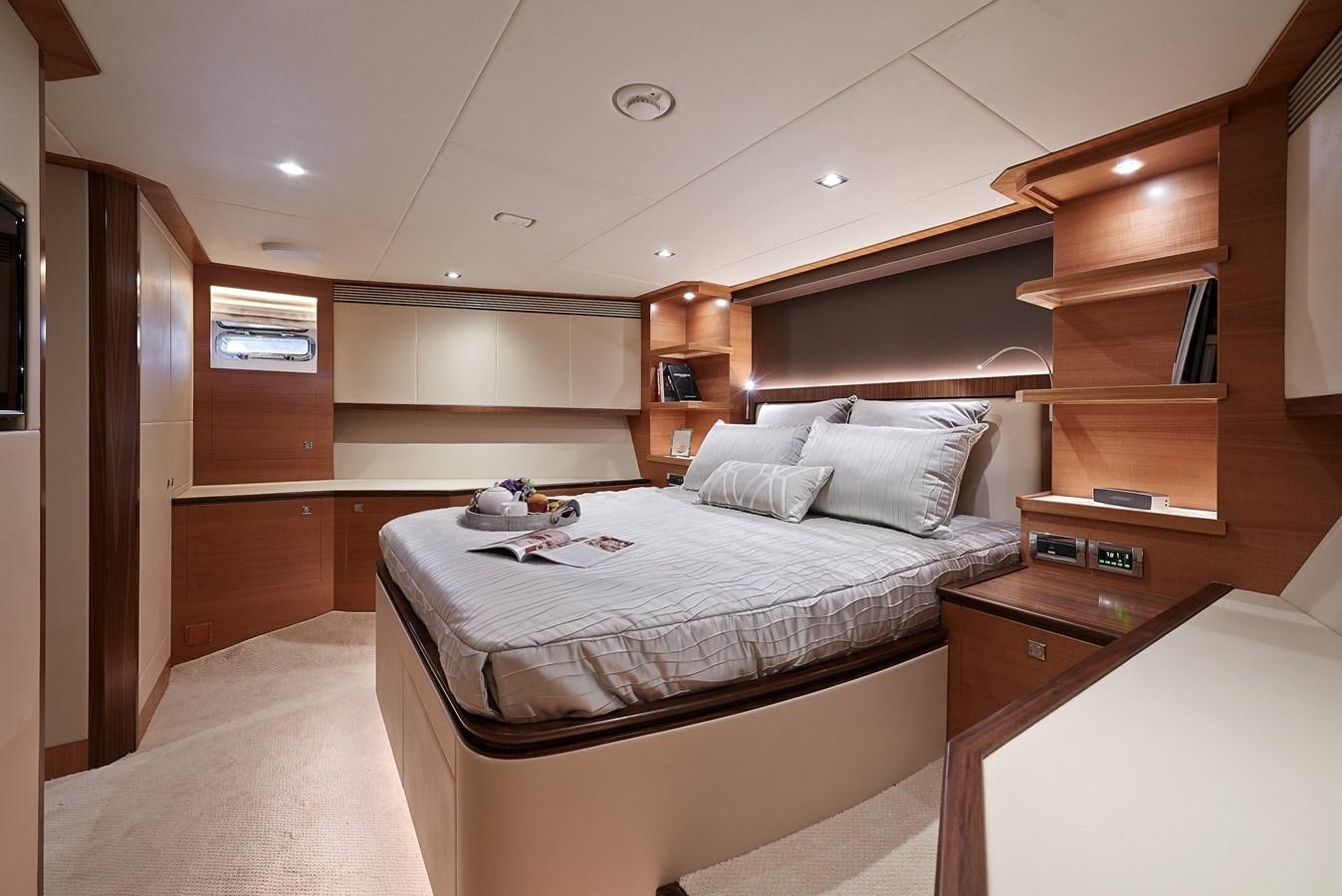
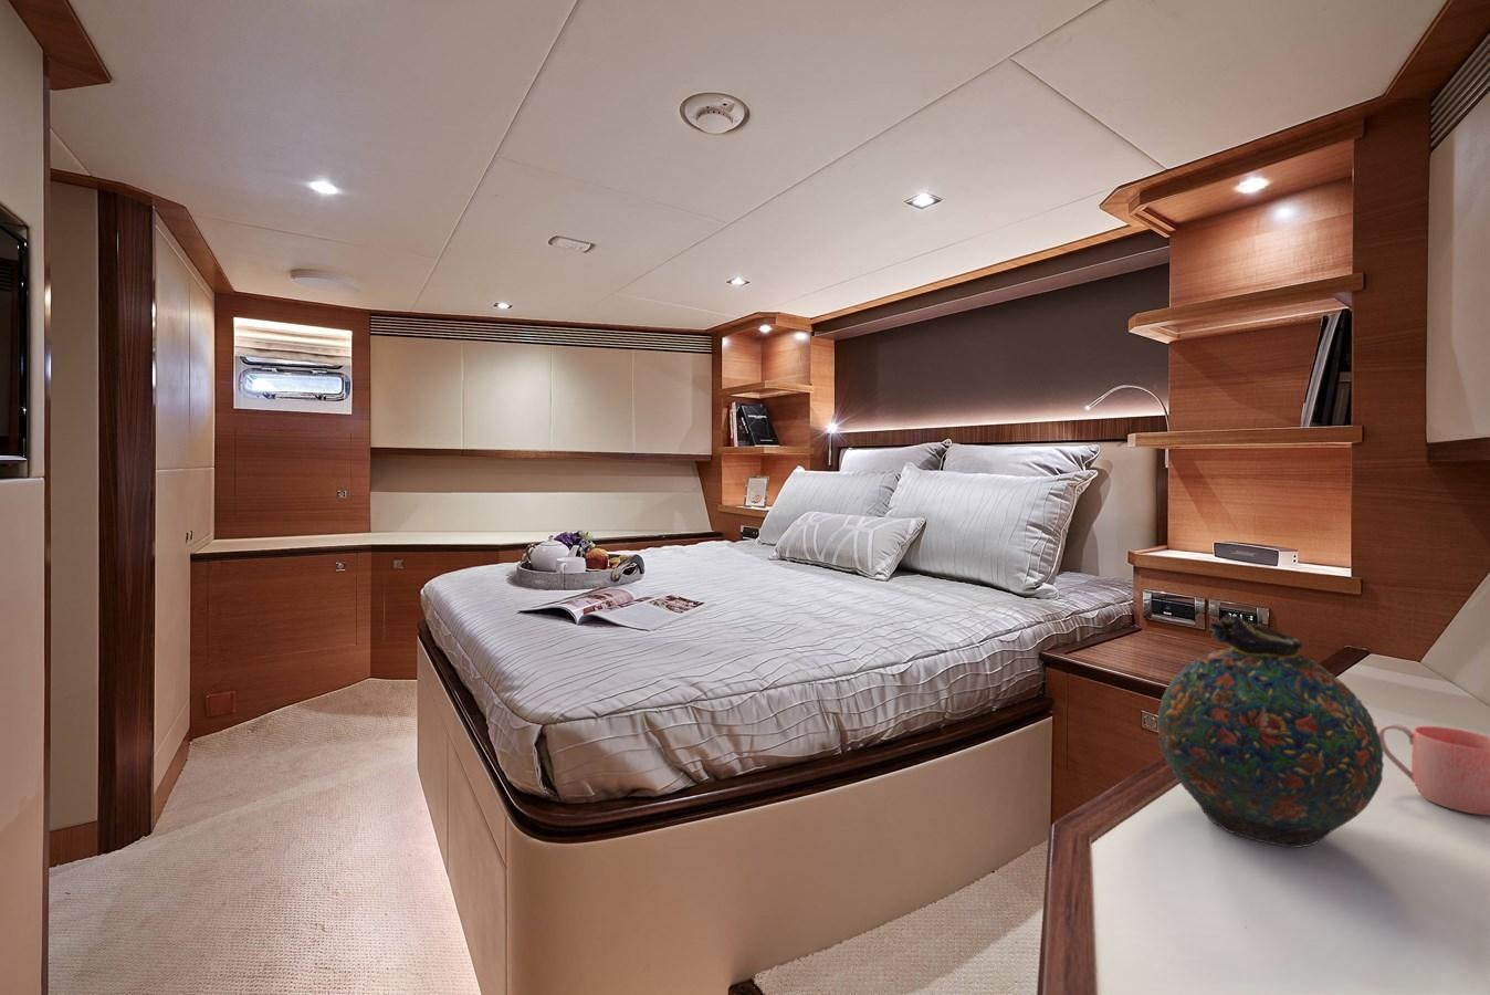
+ mug [1378,723,1490,816]
+ snuff bottle [1156,613,1385,848]
